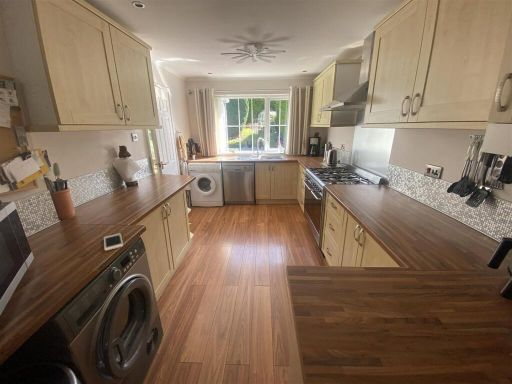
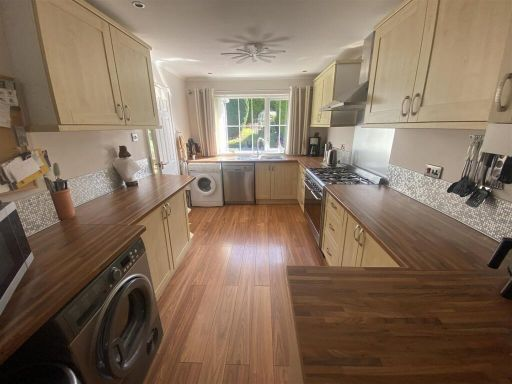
- cell phone [103,233,124,252]
